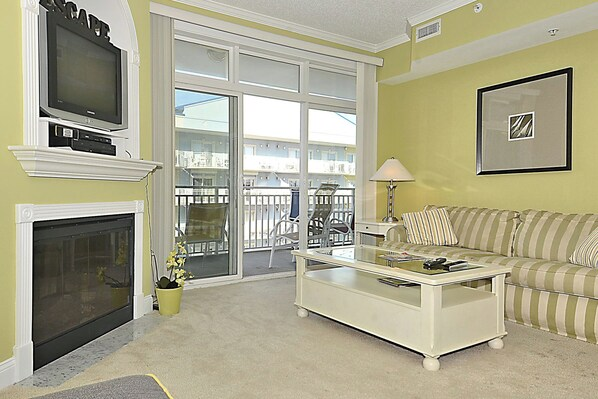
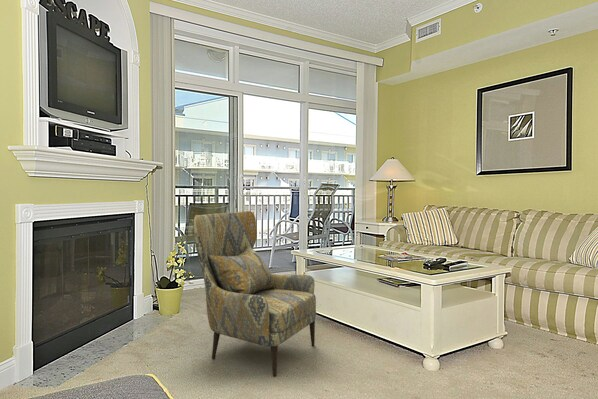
+ armchair [193,210,317,378]
